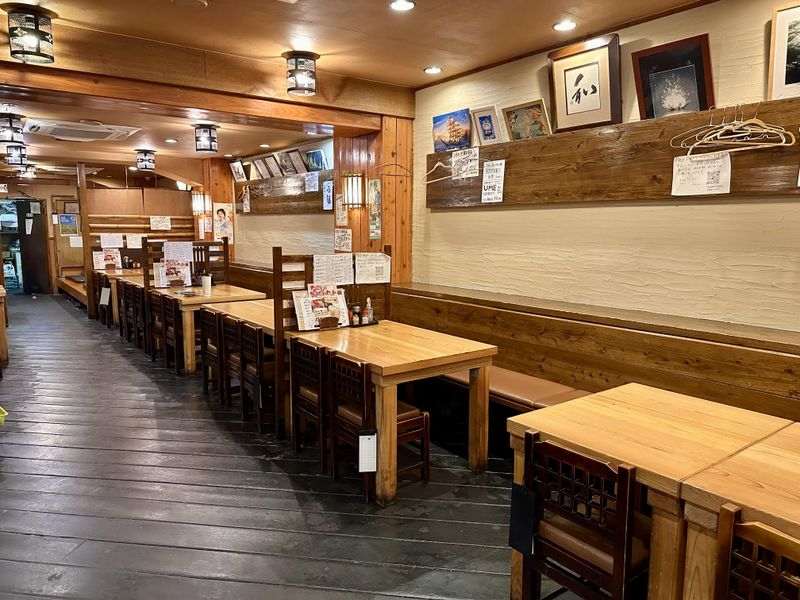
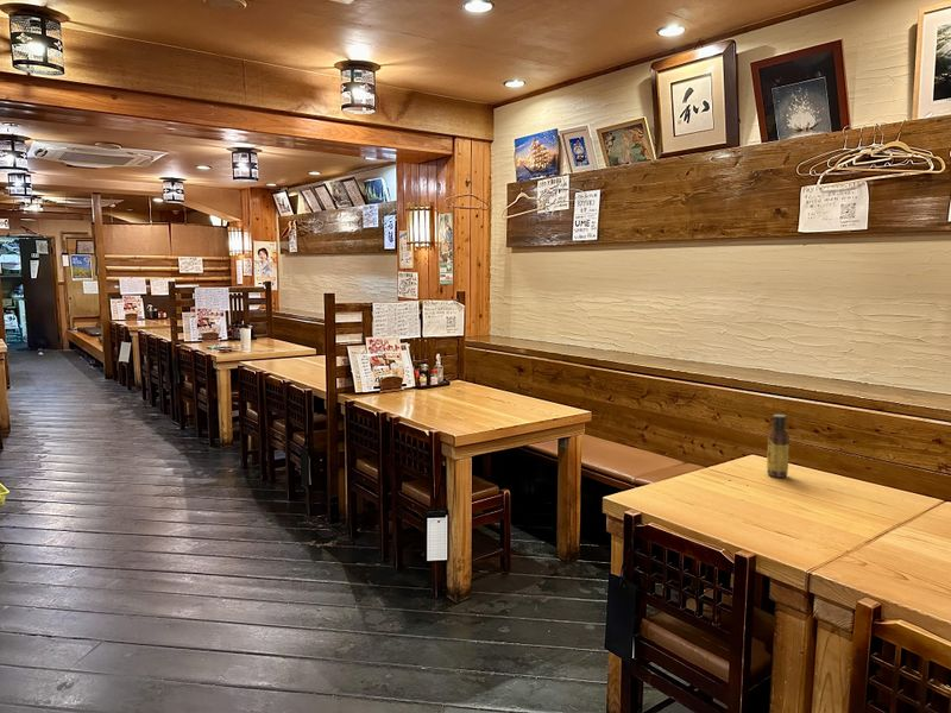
+ sauce bottle [766,414,791,479]
